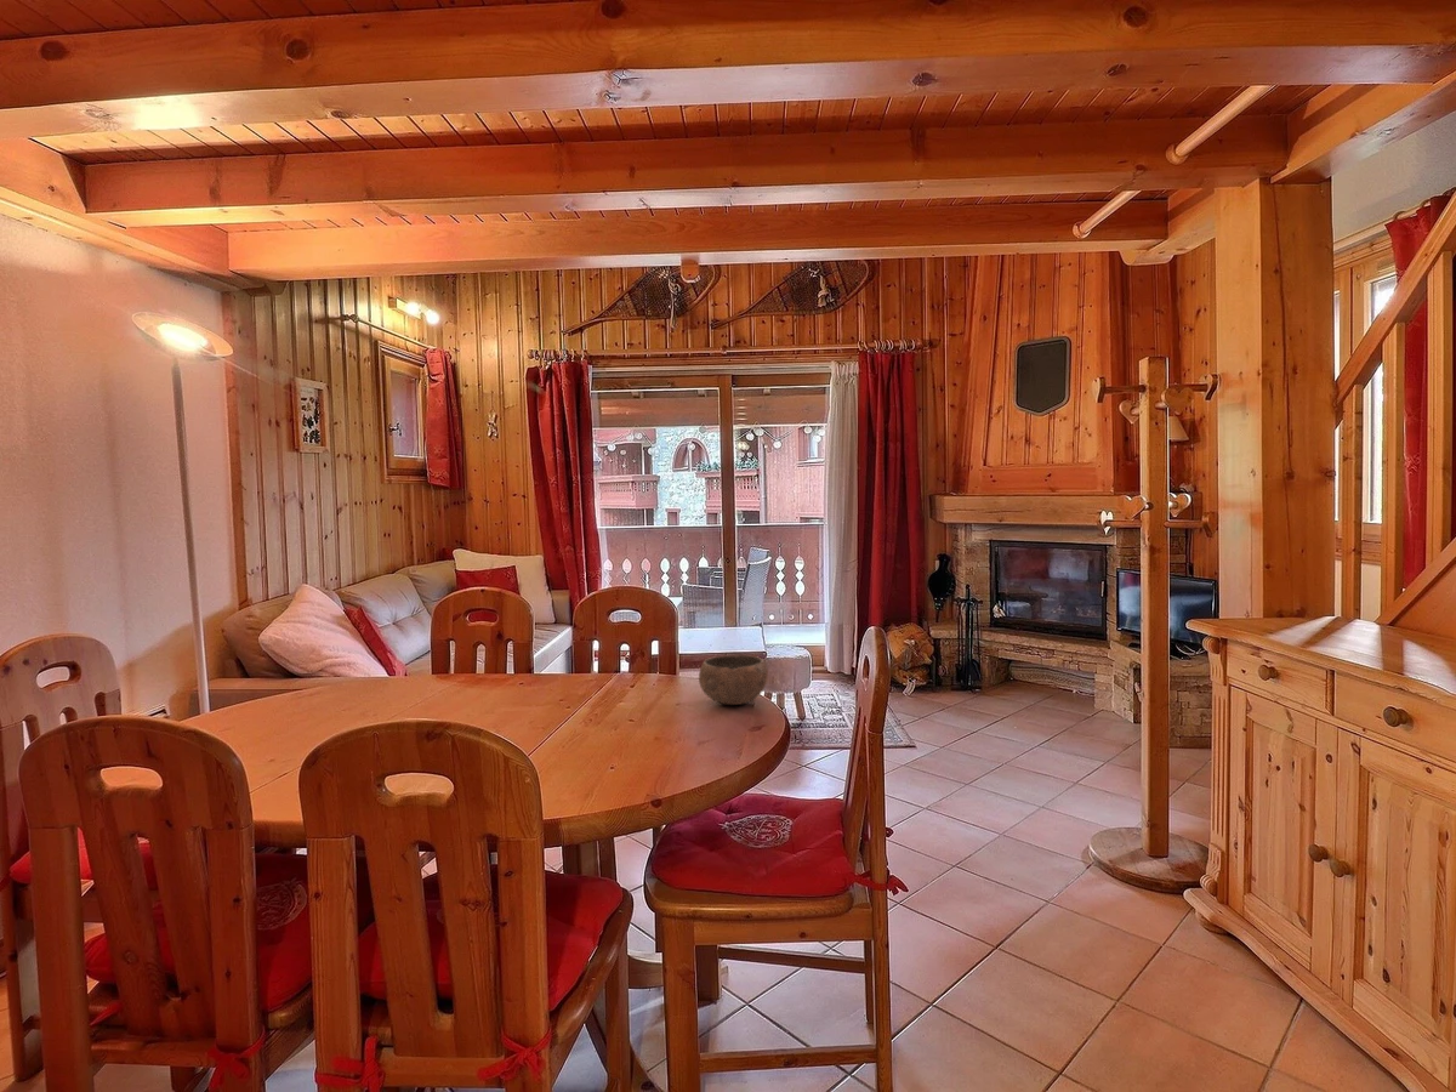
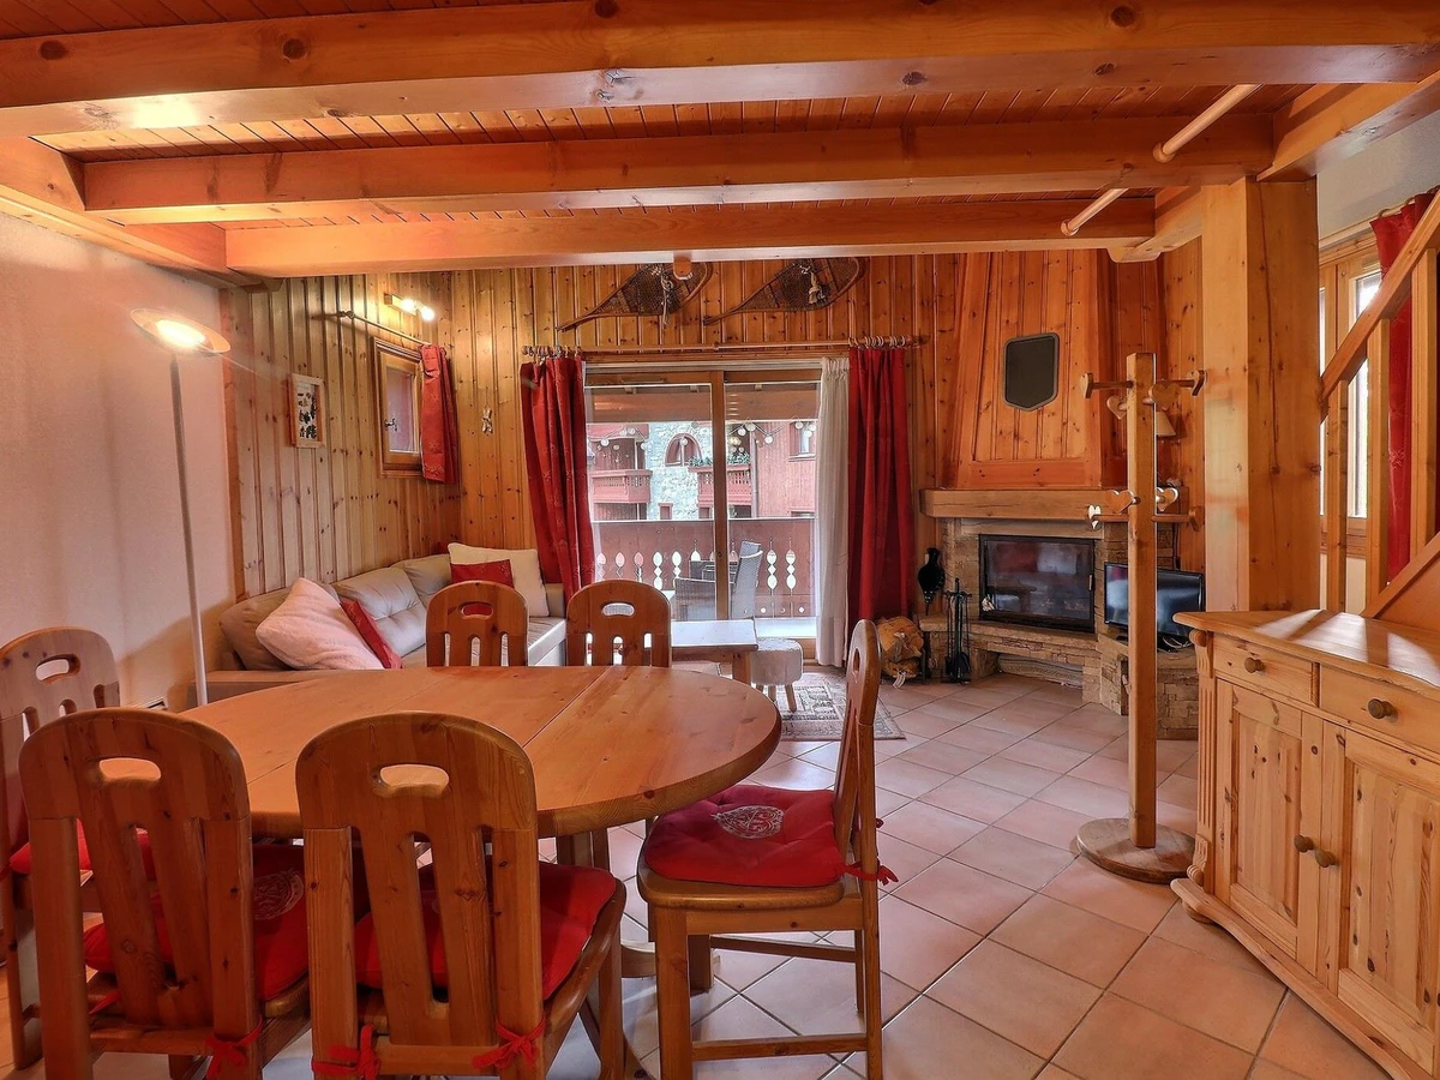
- bowl [698,654,769,706]
